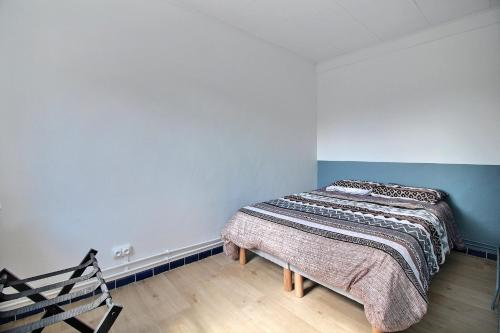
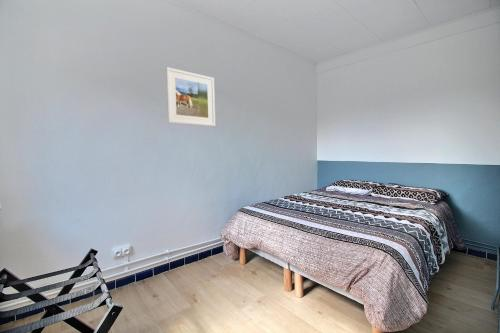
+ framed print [165,66,216,127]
